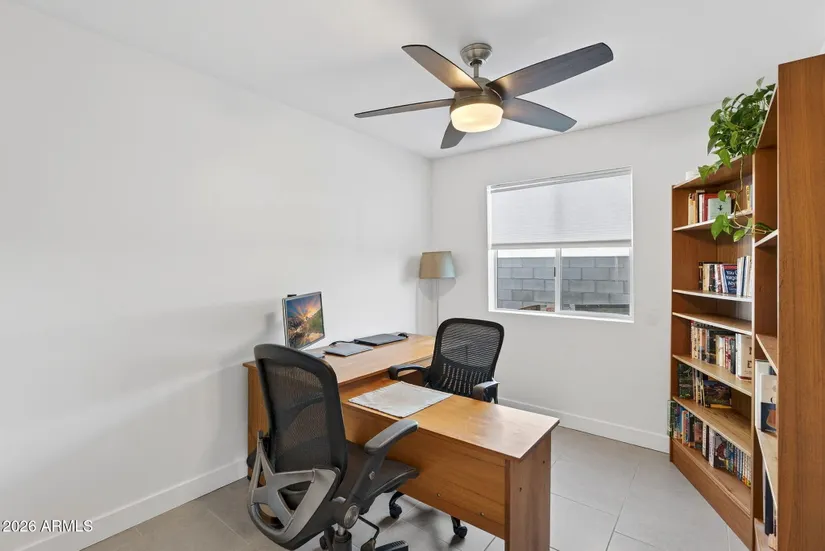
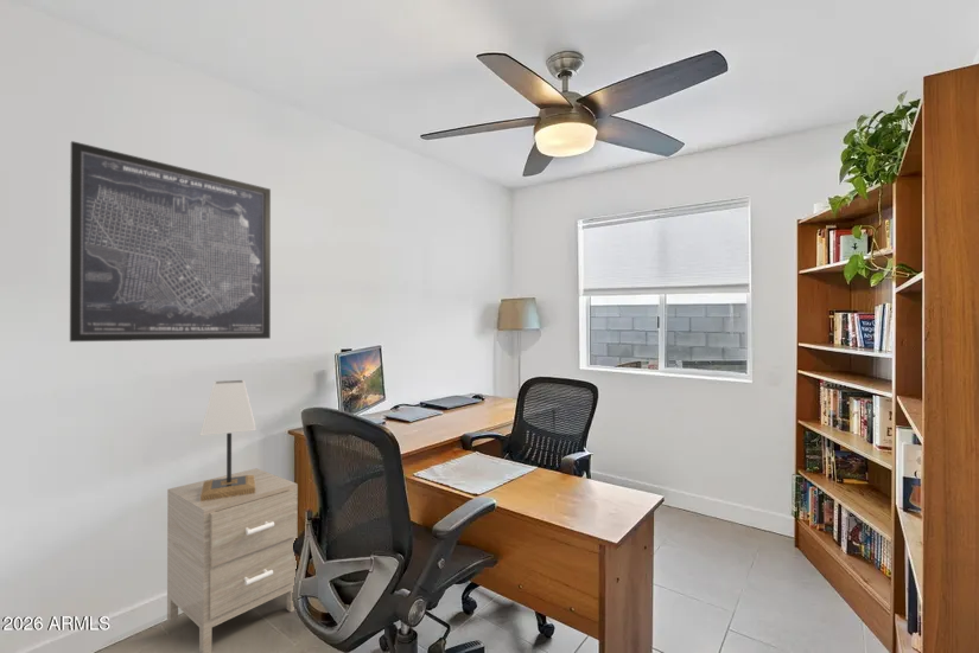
+ wall art [69,140,272,342]
+ lamp [199,379,258,501]
+ nightstand [166,467,299,653]
